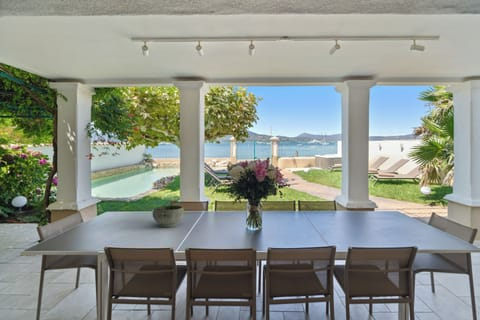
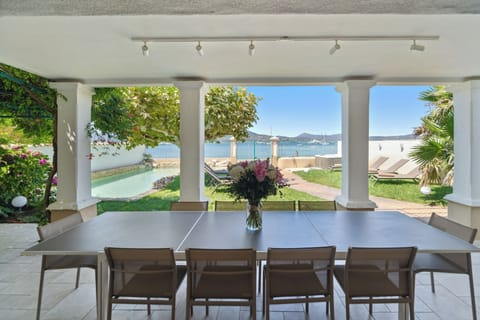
- bowl [152,205,185,228]
